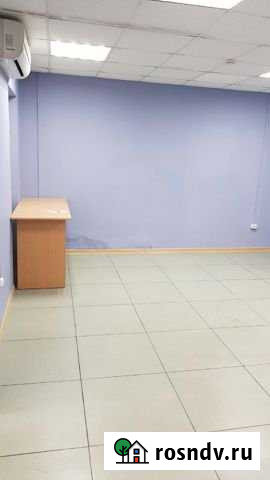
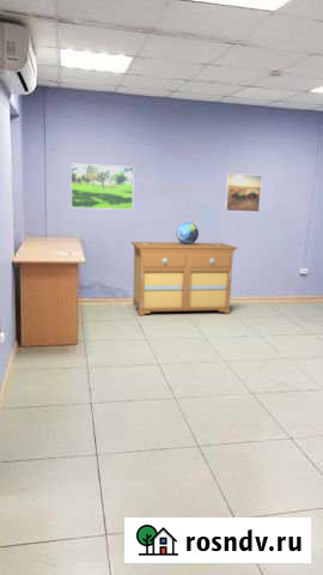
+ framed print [224,172,263,213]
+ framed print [69,162,135,211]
+ sideboard [129,241,239,316]
+ decorative globe [175,220,200,244]
